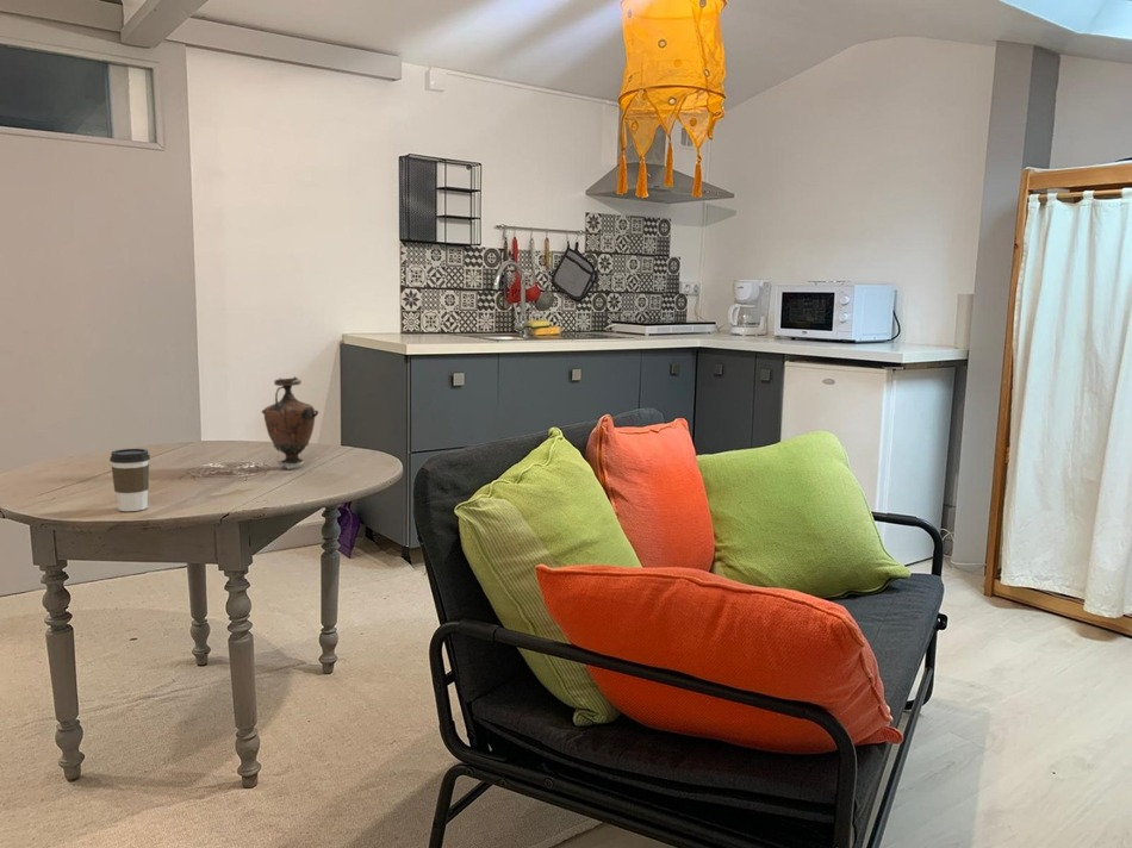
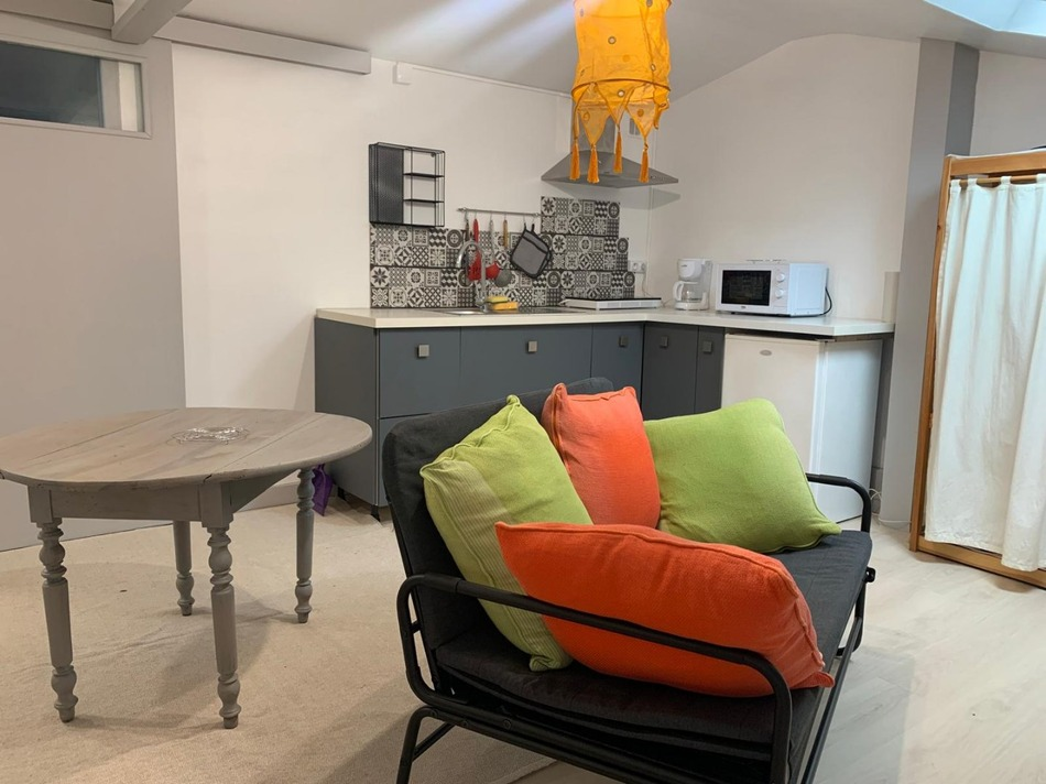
- coffee cup [108,448,151,512]
- vase [261,375,319,470]
